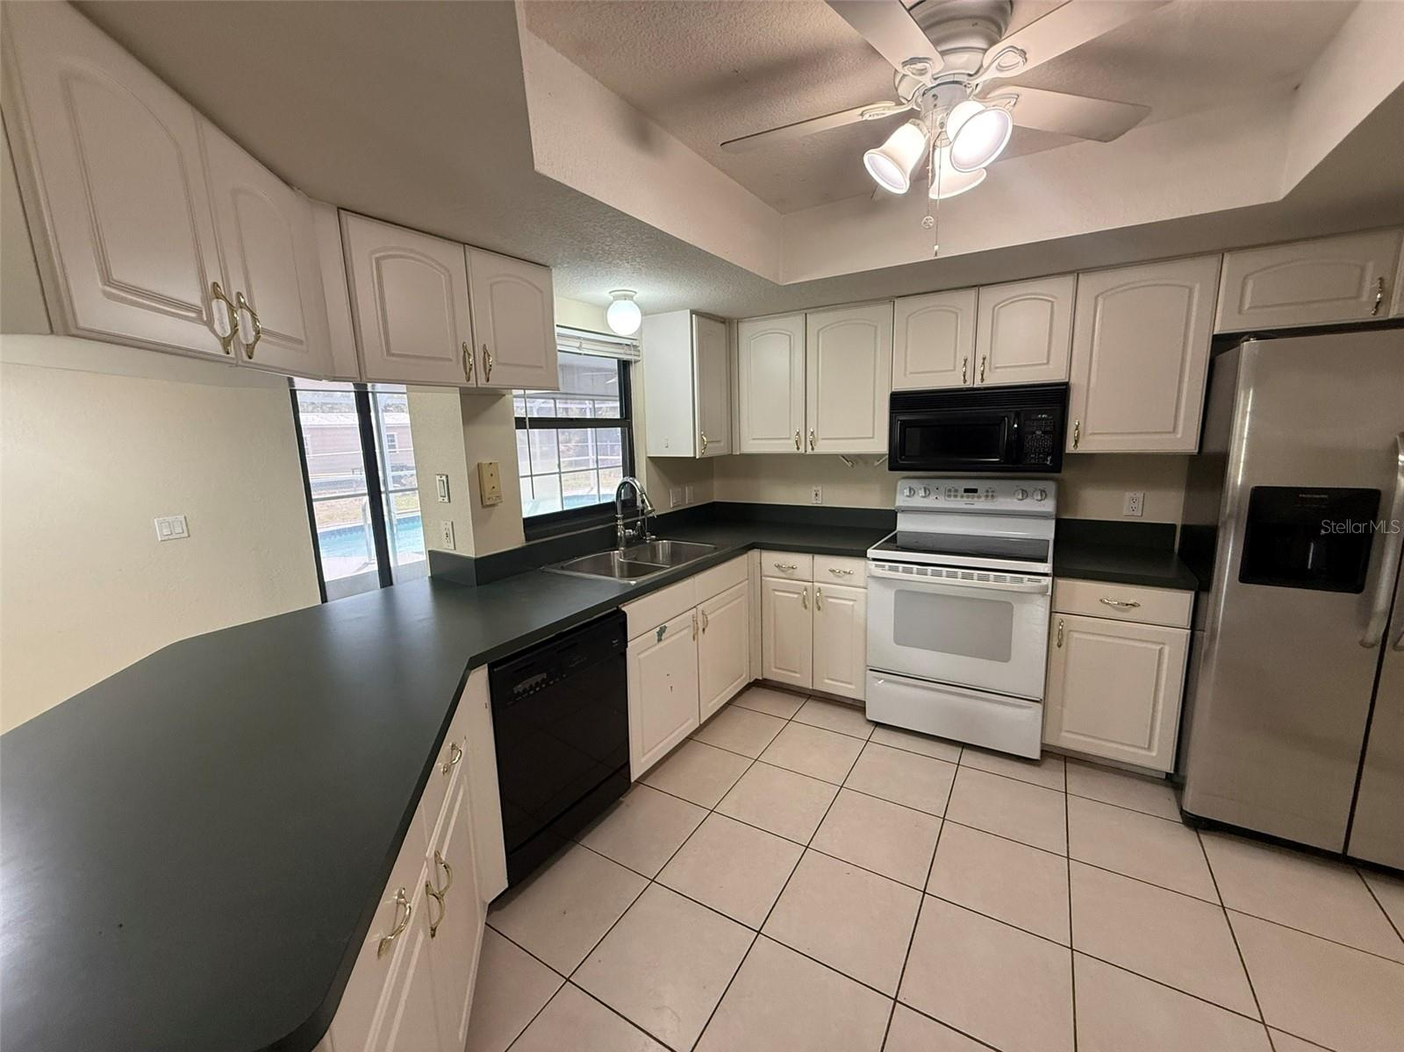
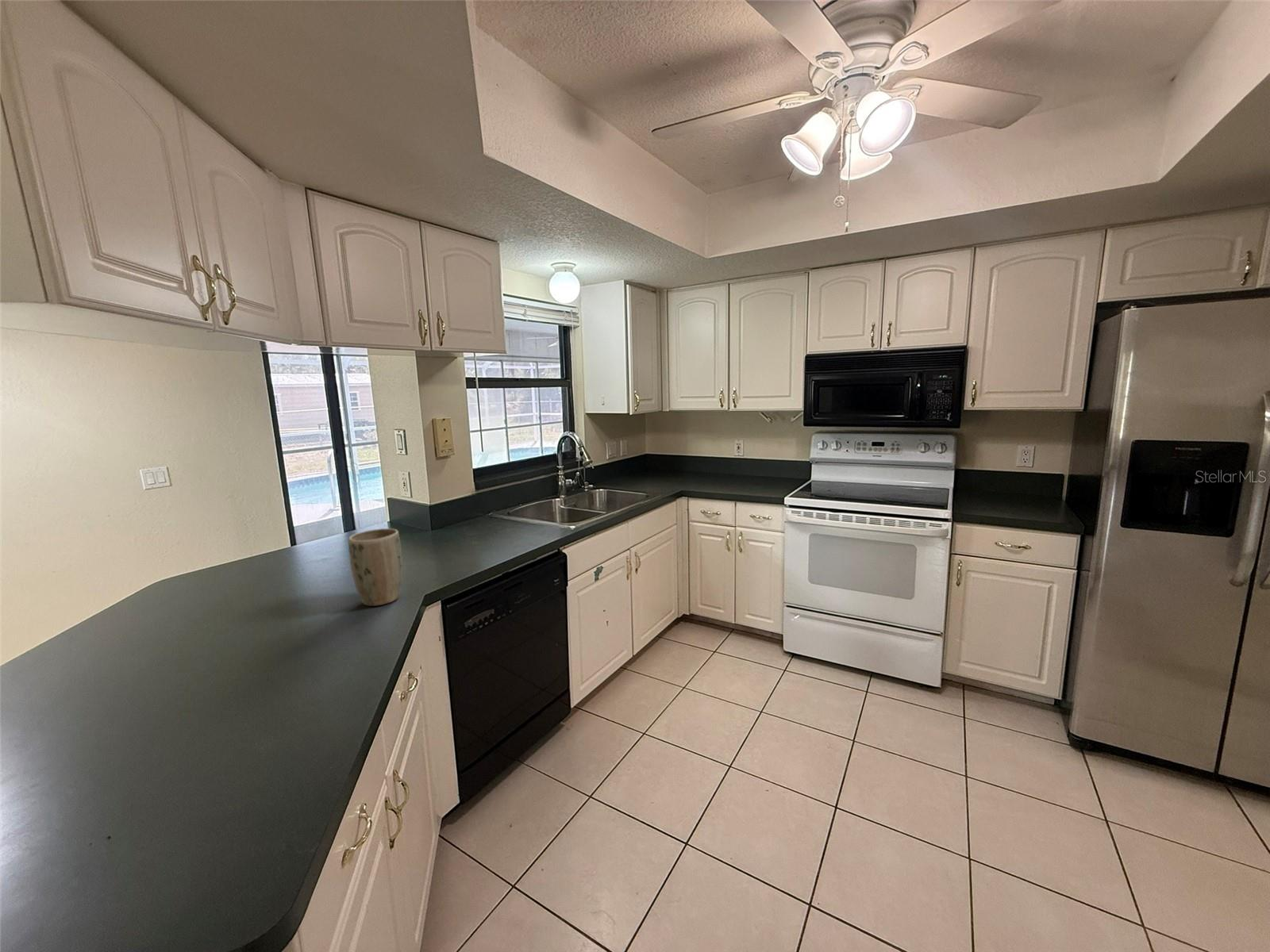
+ plant pot [348,528,403,607]
